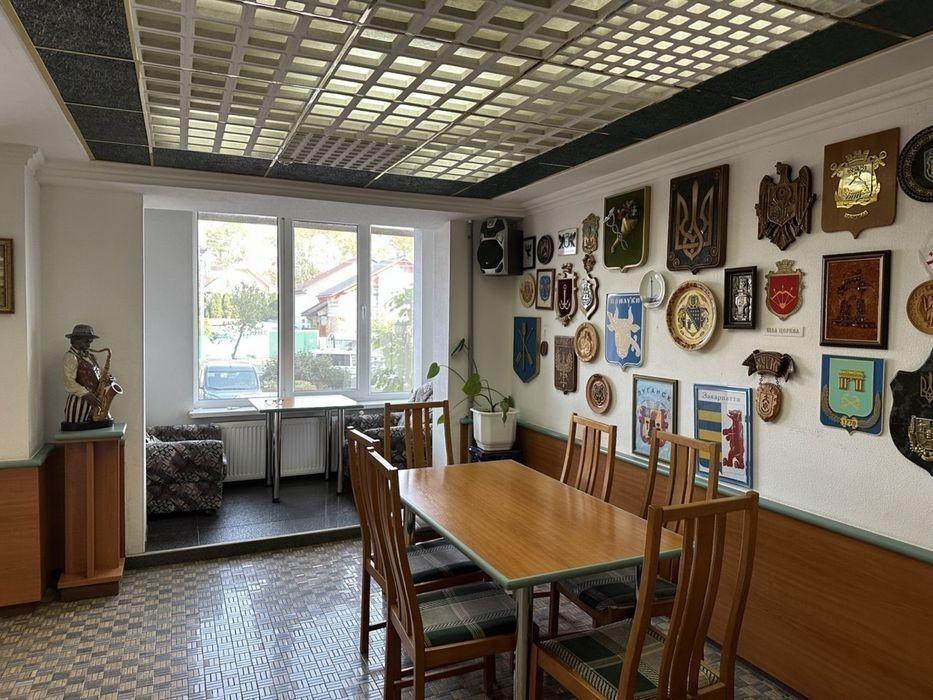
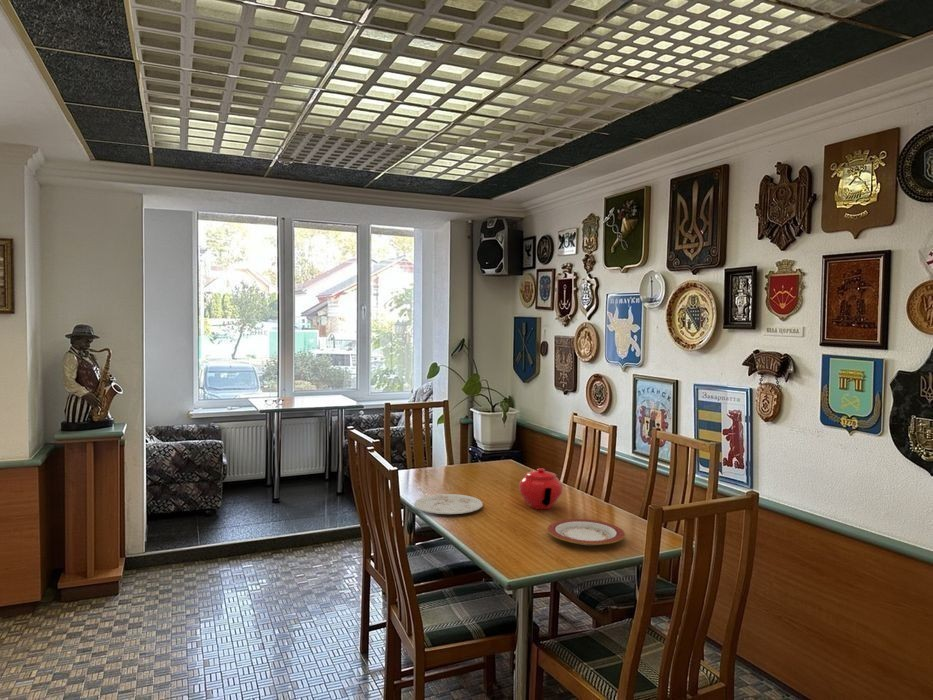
+ teapot [518,467,563,510]
+ plate [546,518,626,546]
+ plate [413,493,484,515]
